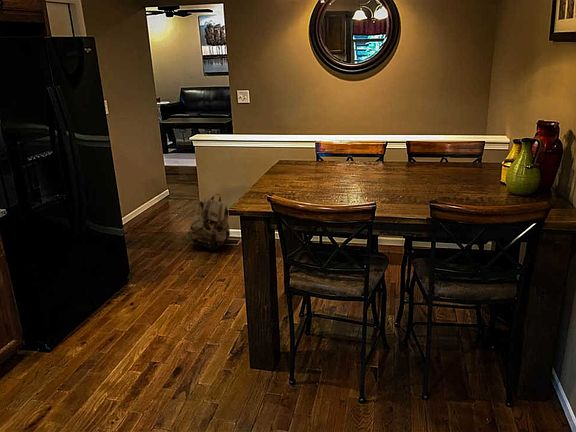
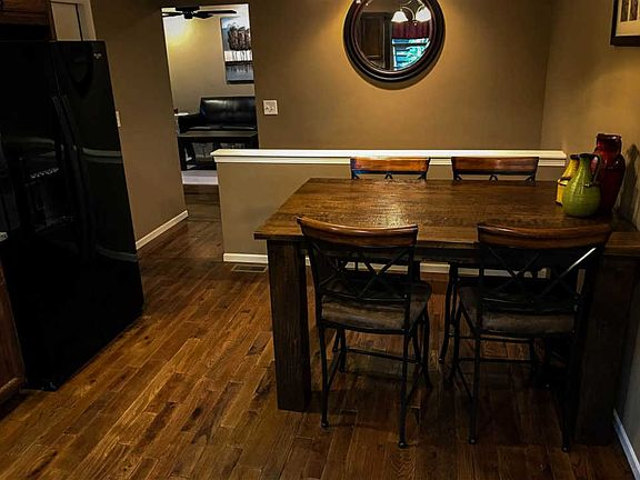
- backpack [187,193,231,251]
